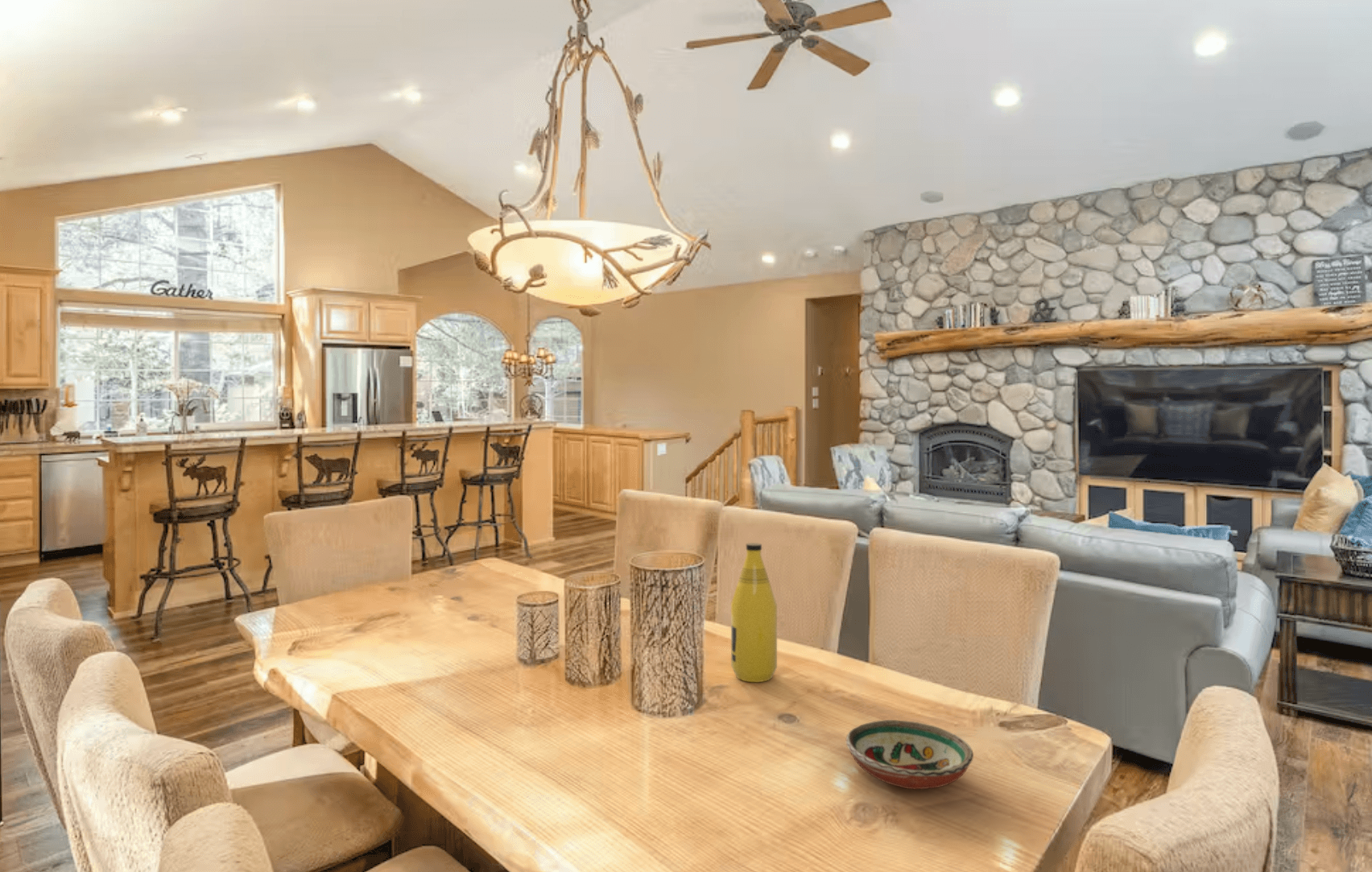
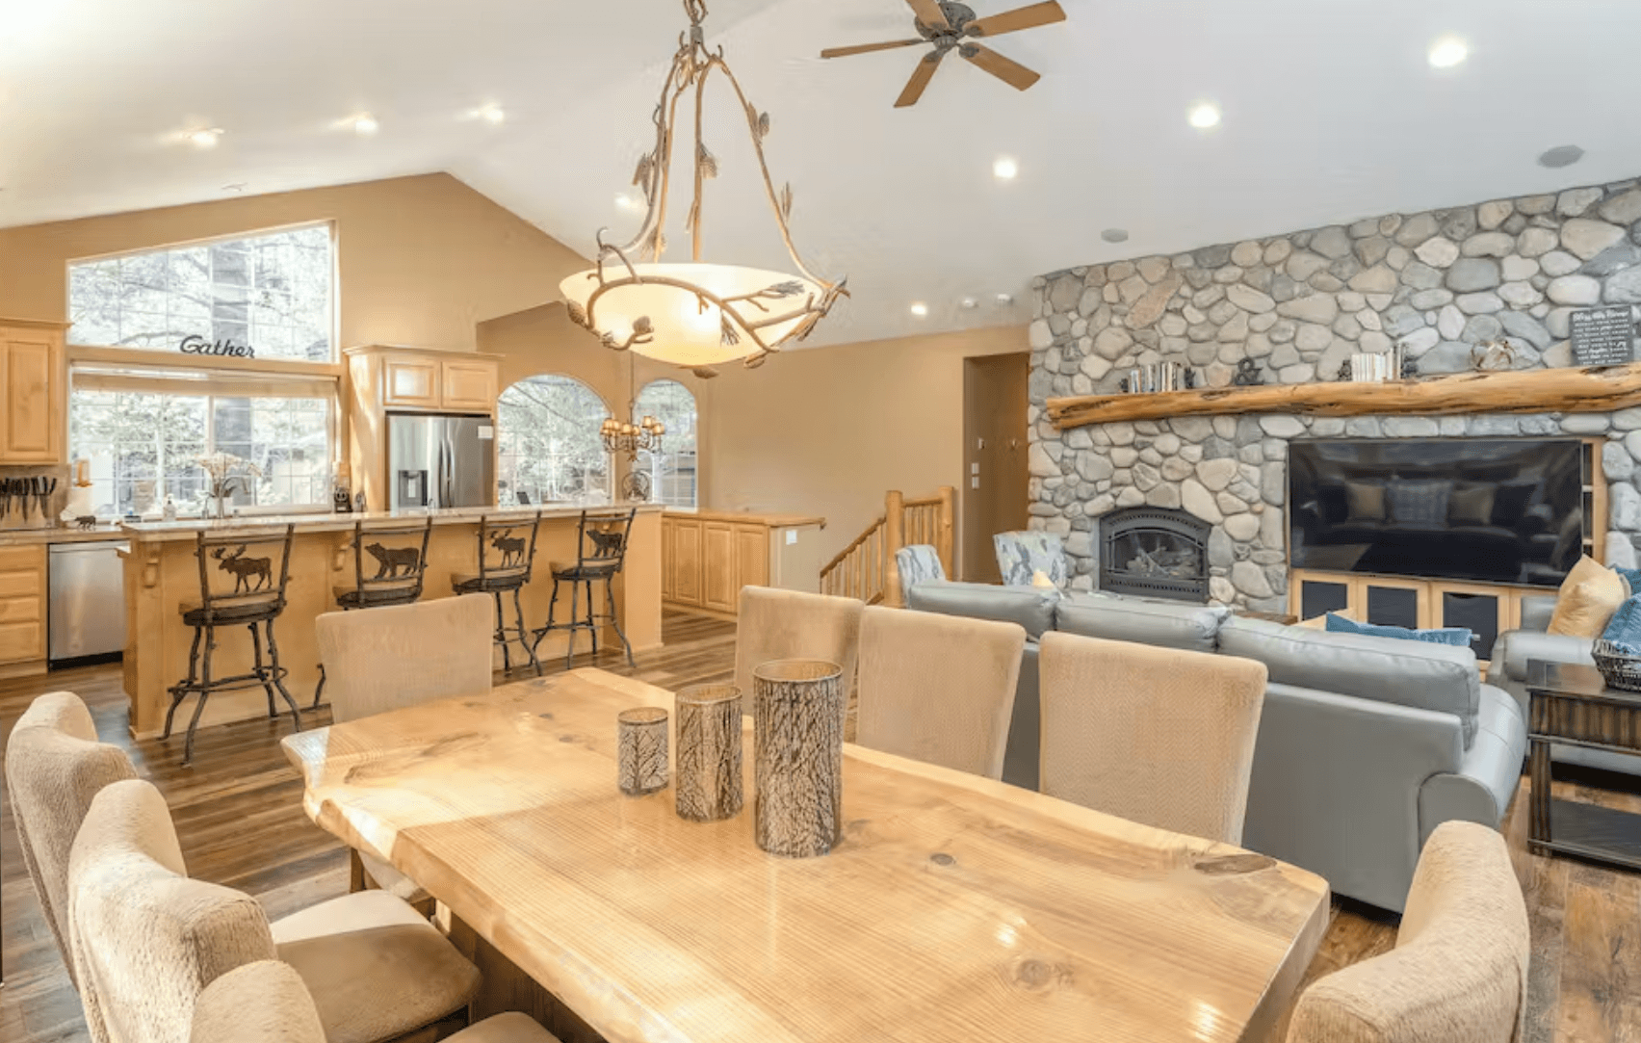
- decorative bowl [845,719,974,790]
- bottle [730,542,778,683]
